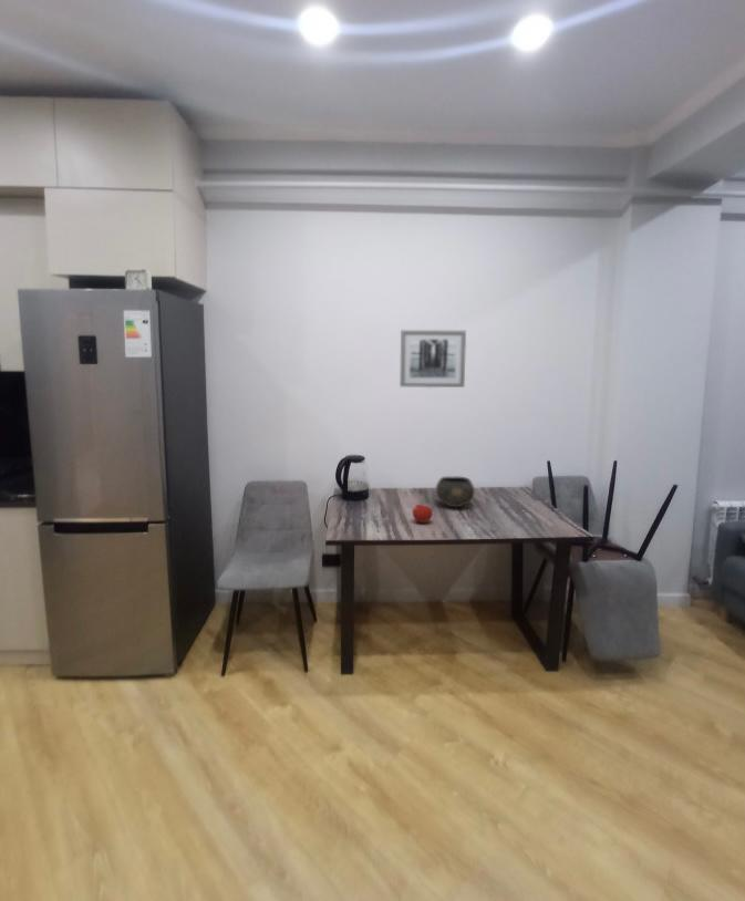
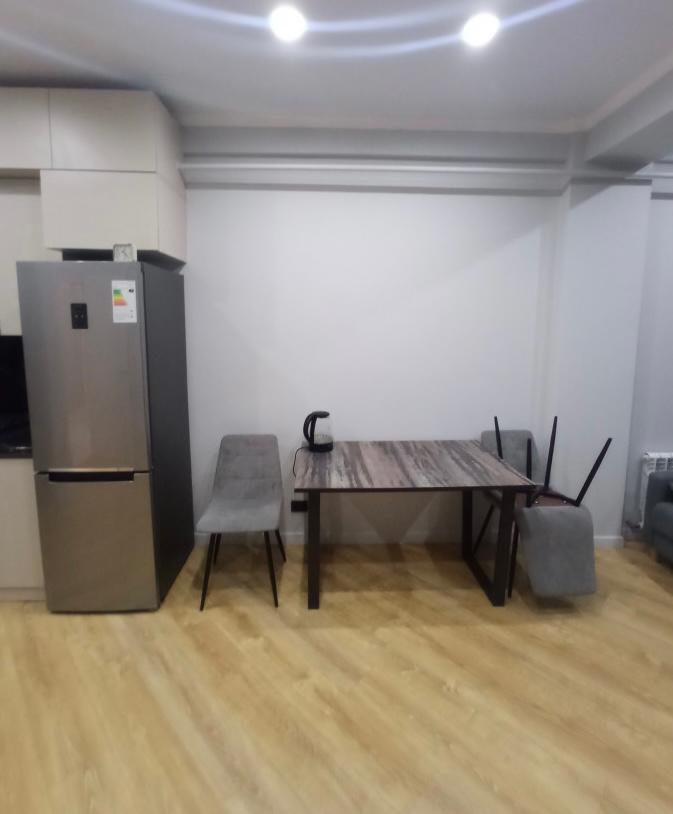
- wall art [399,329,467,389]
- bowl [435,475,476,508]
- fruit [412,501,434,524]
